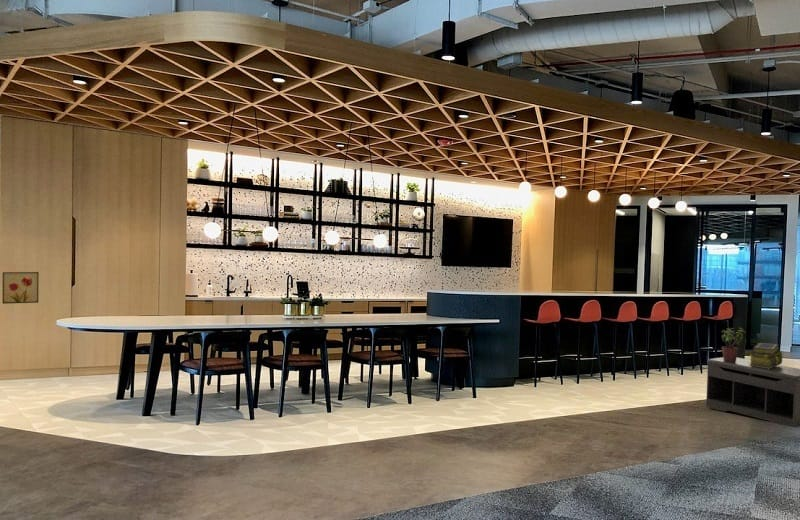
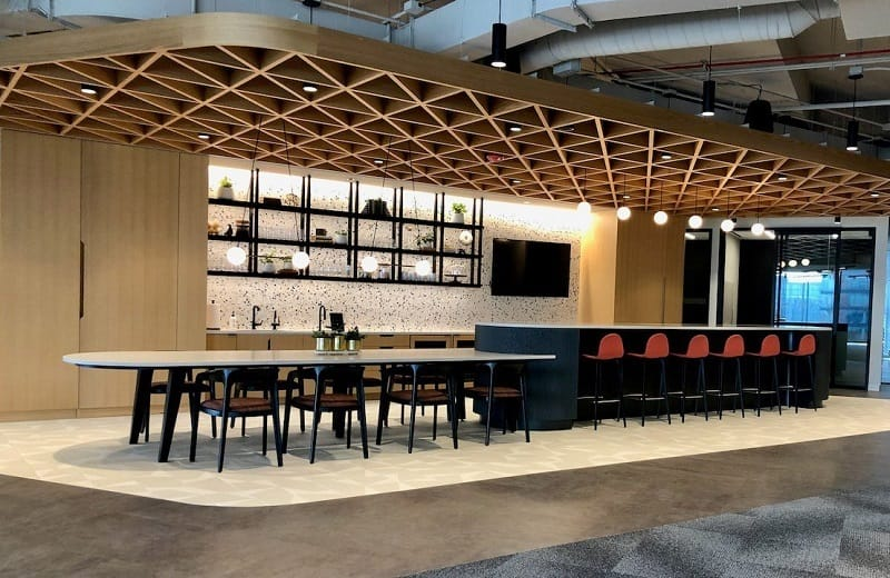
- potted plant [721,326,747,362]
- wall art [2,271,40,305]
- stack of books [748,342,784,369]
- bench [705,356,800,428]
